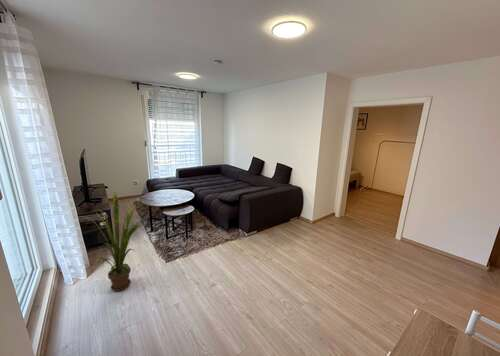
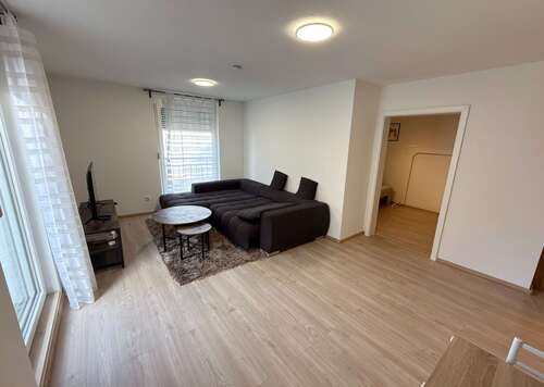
- house plant [77,191,142,292]
